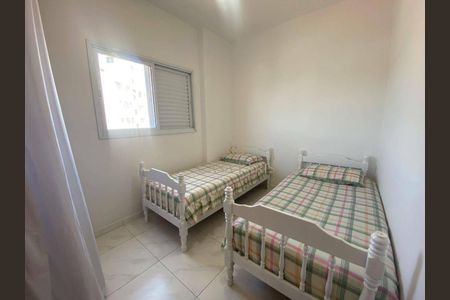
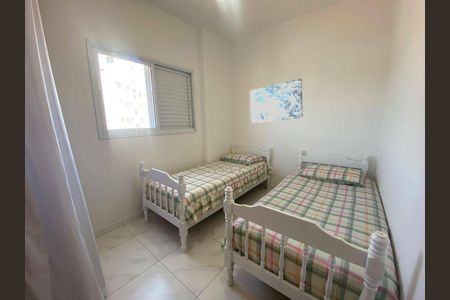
+ wall art [249,78,304,124]
